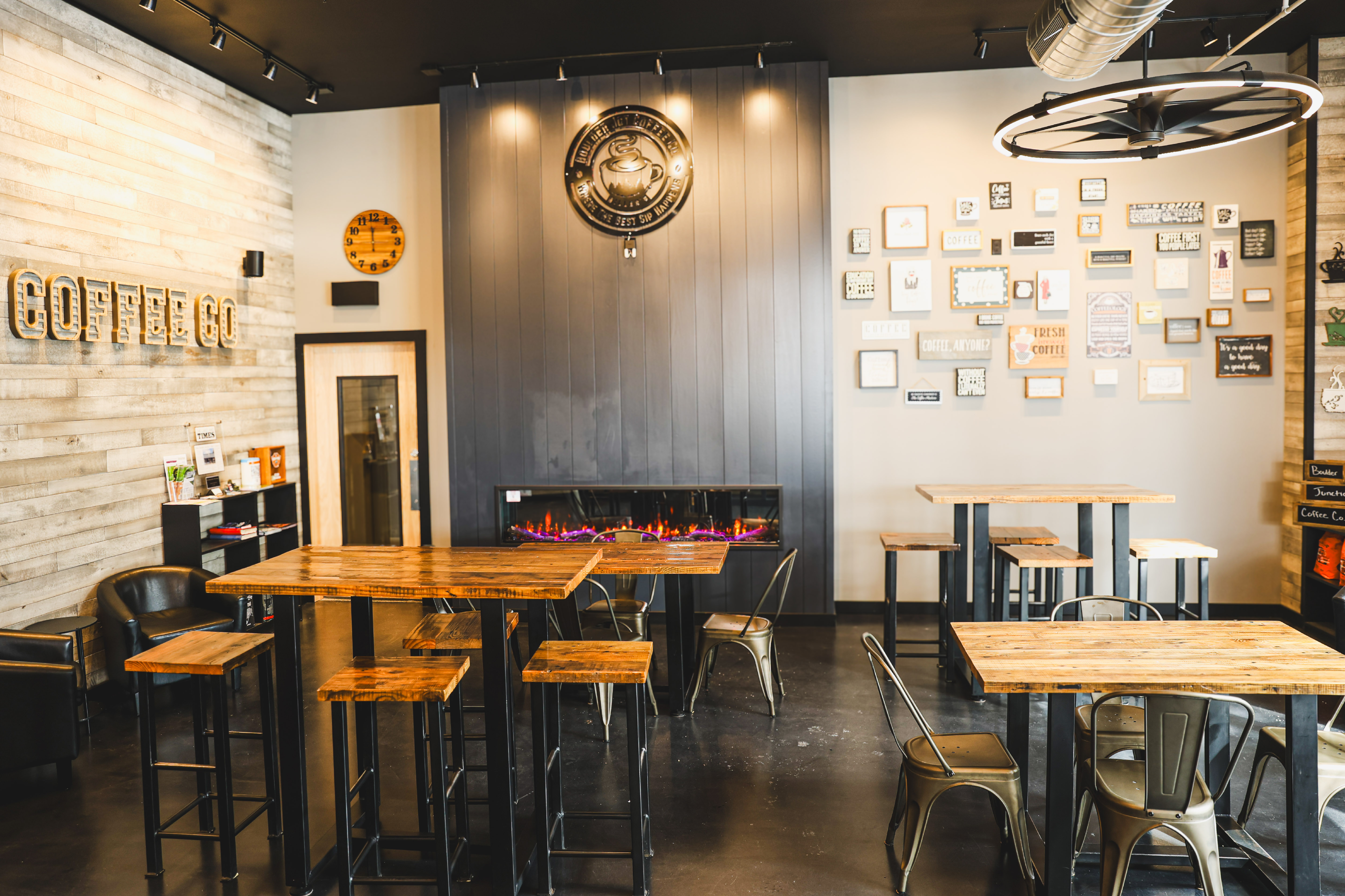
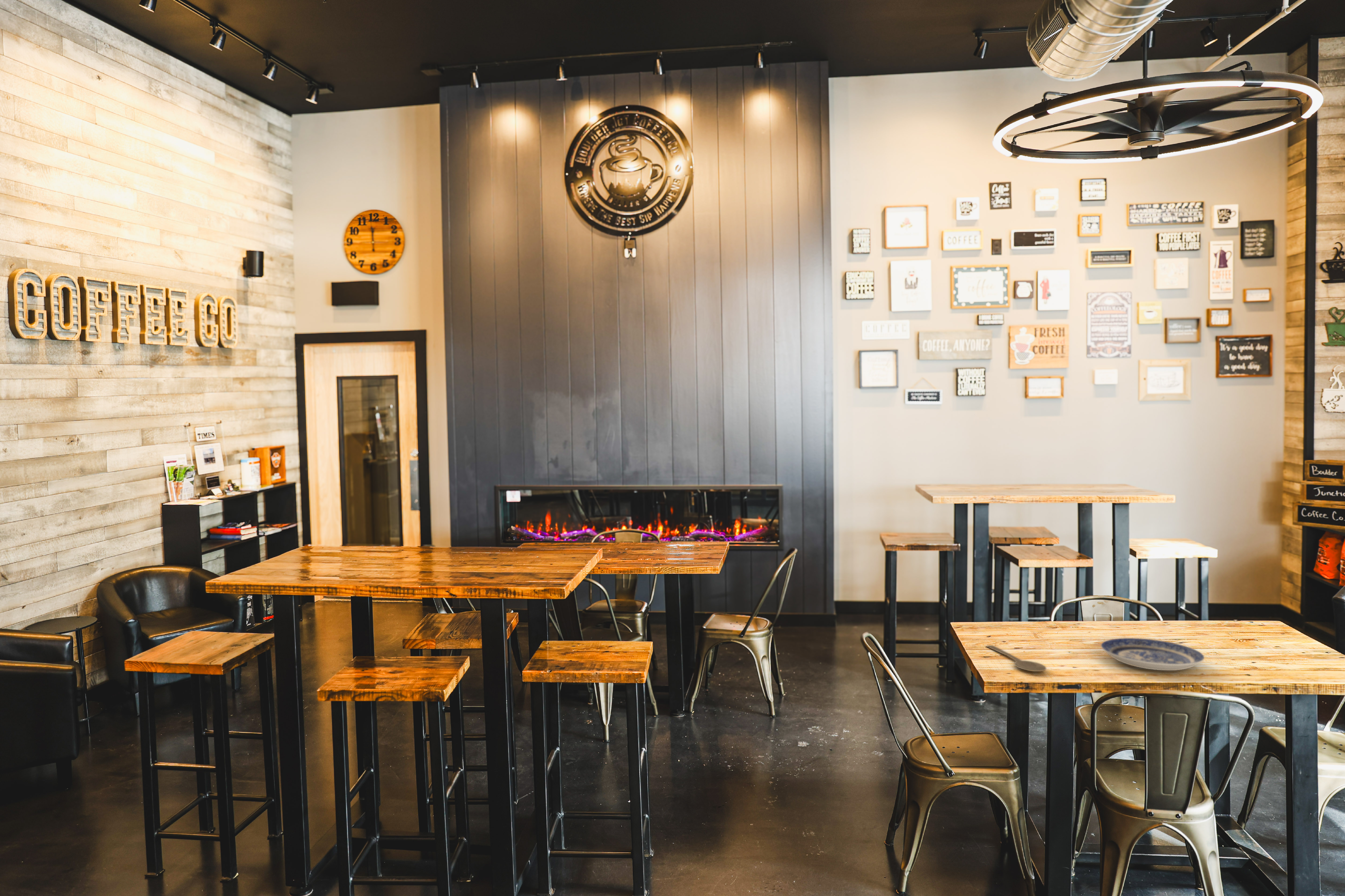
+ plate [1101,638,1205,671]
+ wooden spoon [986,645,1047,672]
